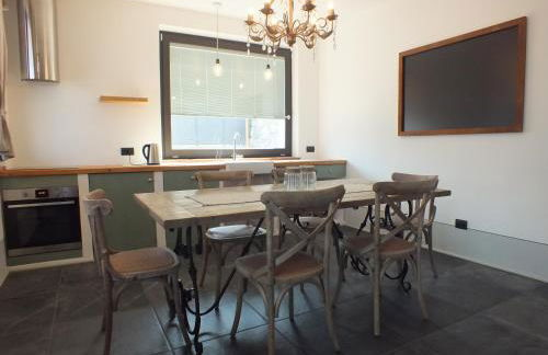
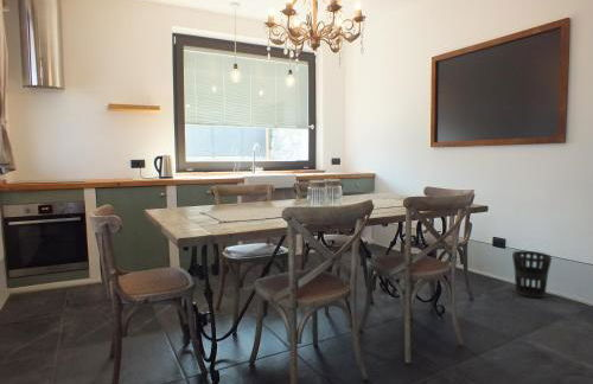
+ wastebasket [511,250,553,299]
